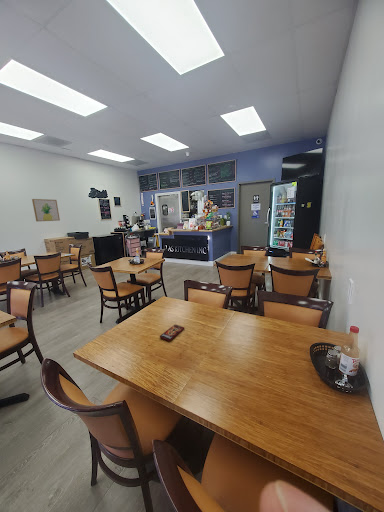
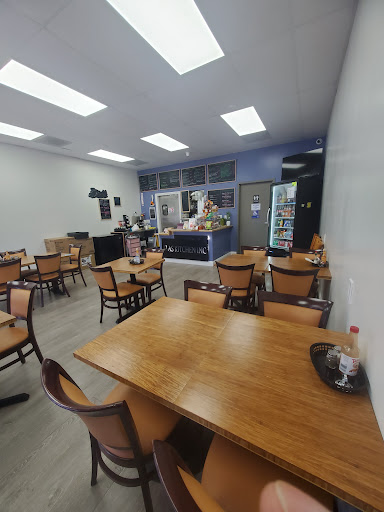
- smartphone [159,324,185,342]
- wall art [31,198,61,222]
